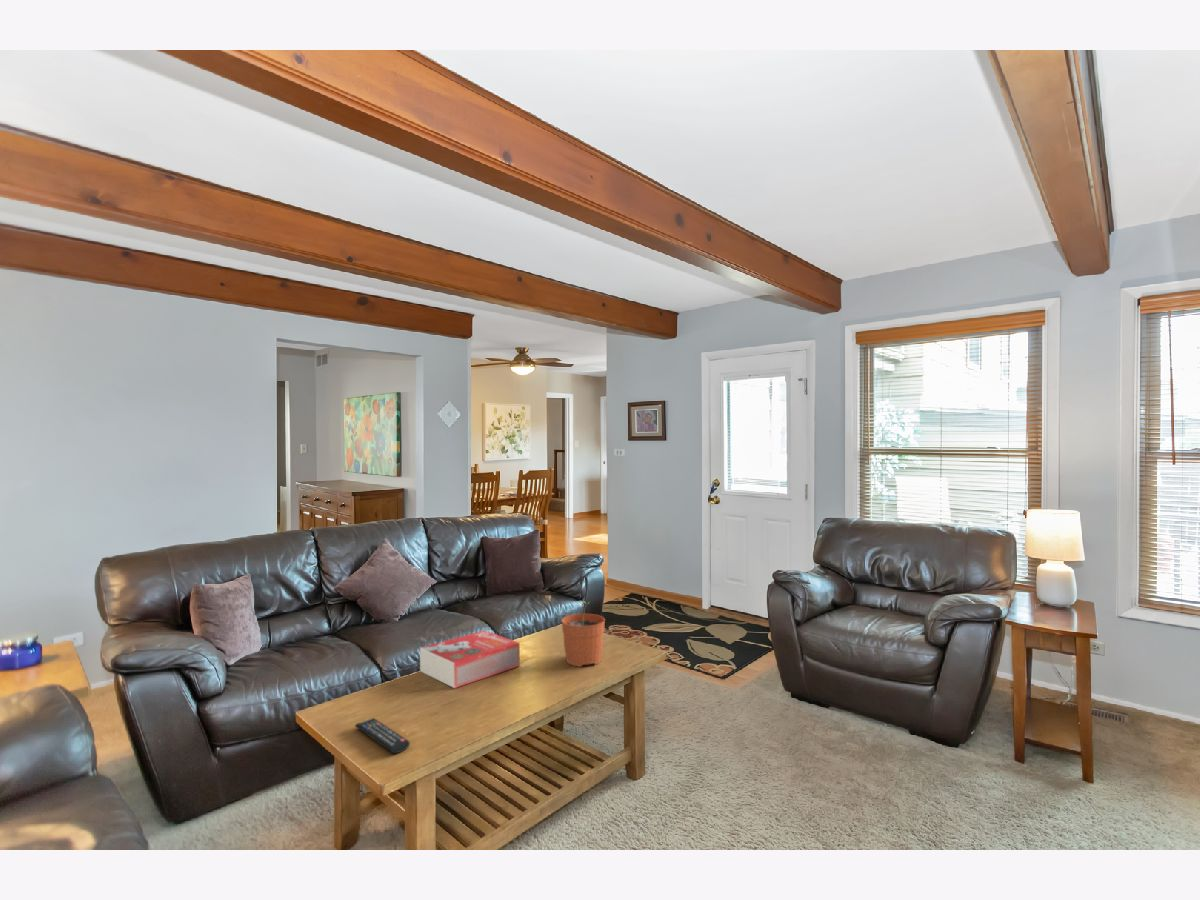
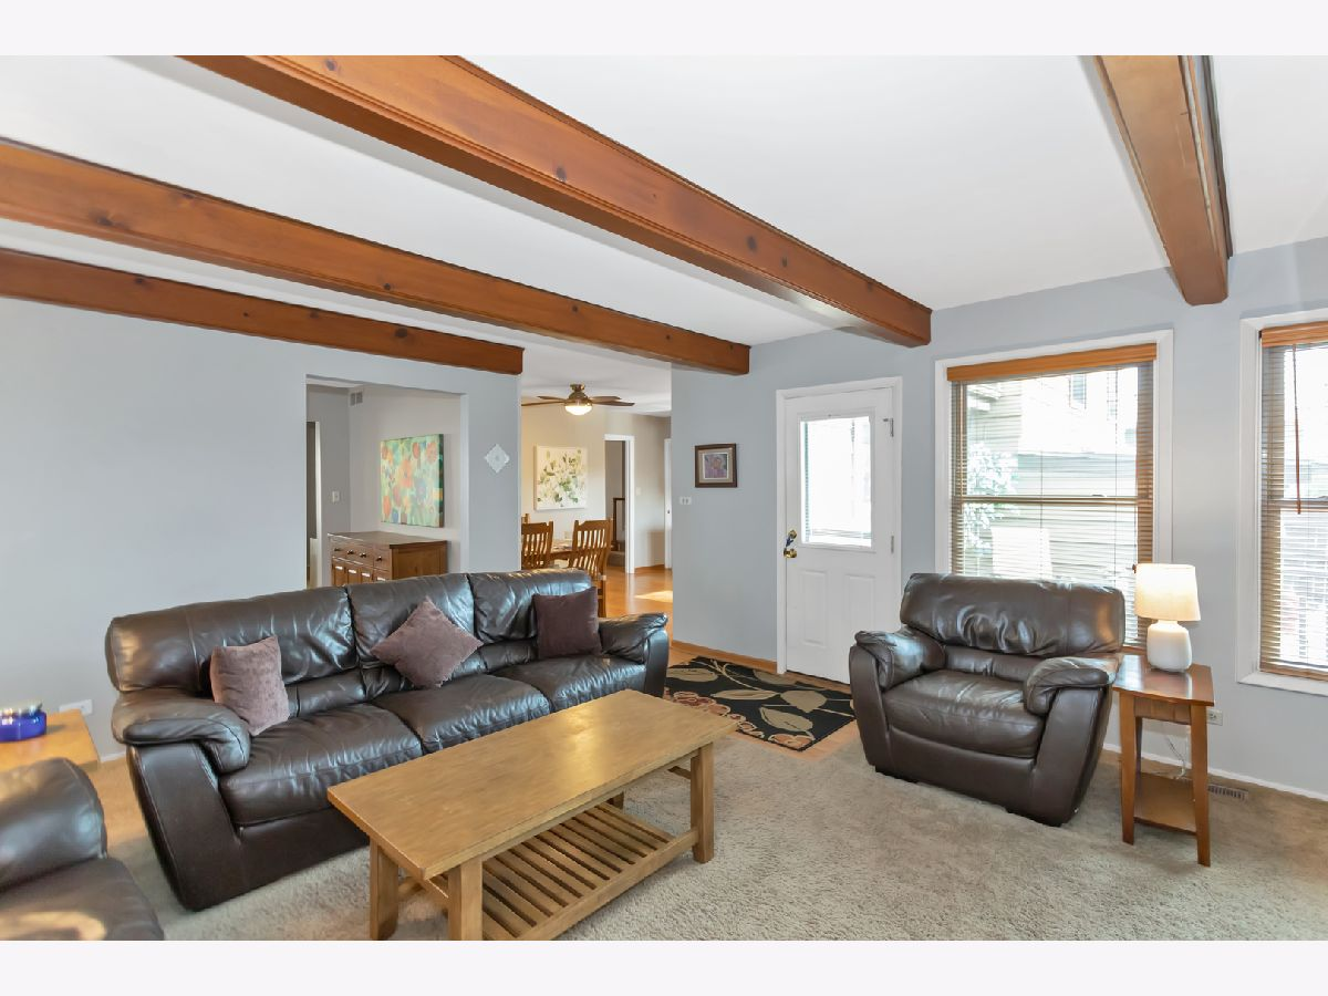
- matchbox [419,629,521,689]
- plant pot [561,600,606,668]
- remote control [354,717,410,755]
